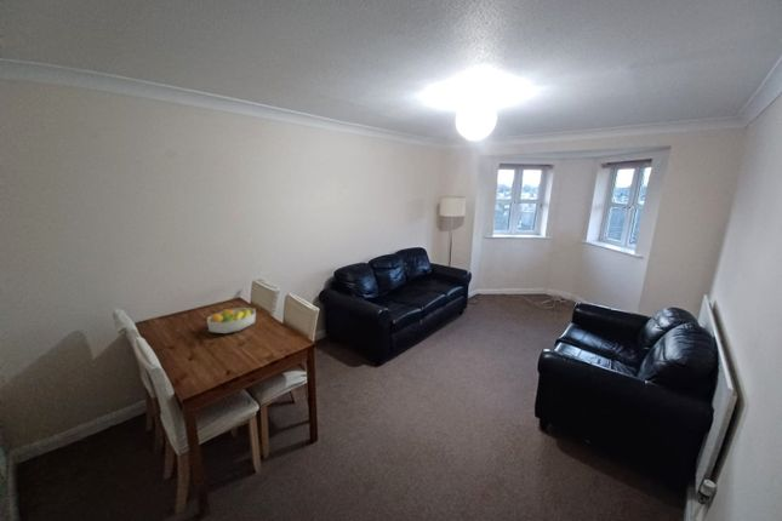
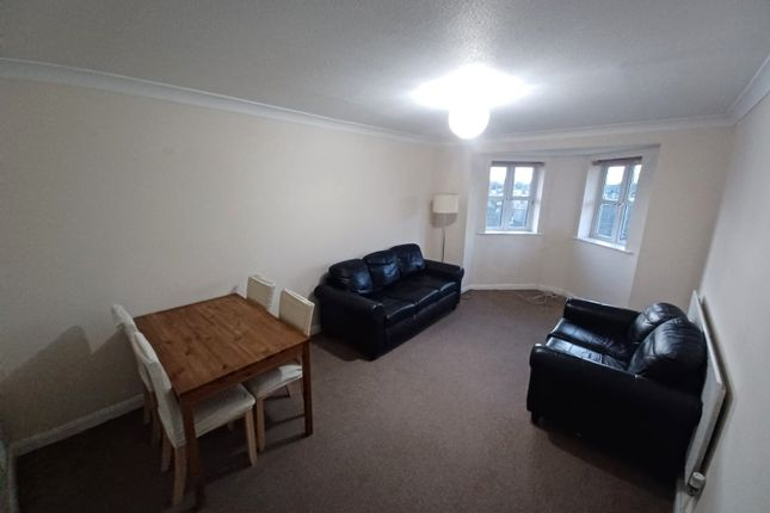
- fruit bowl [206,307,257,334]
